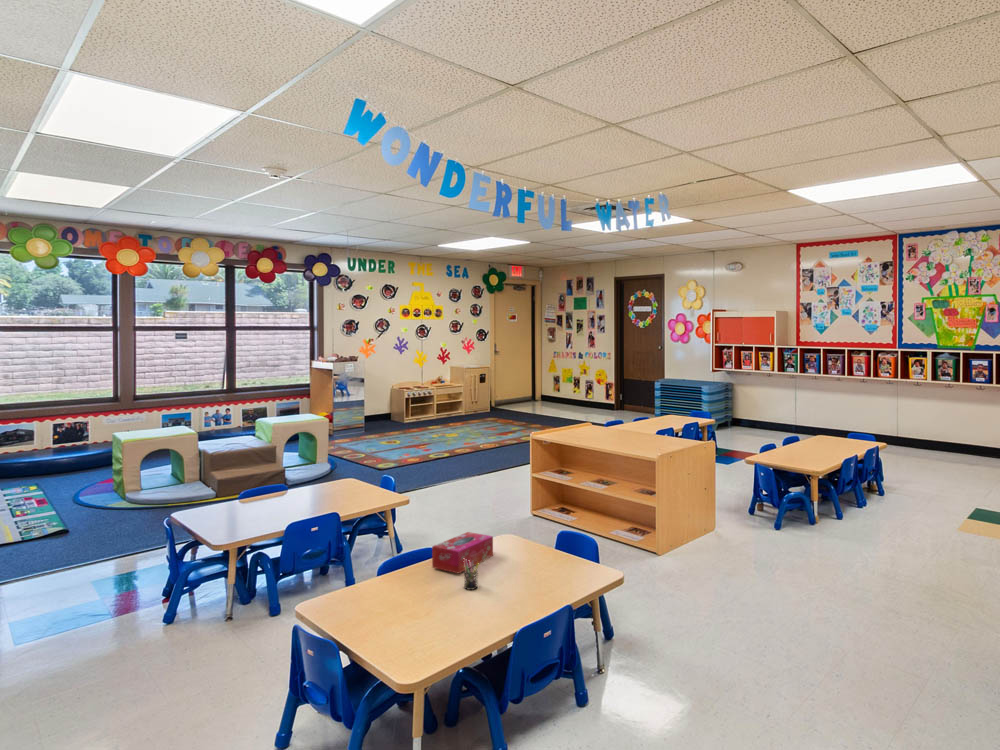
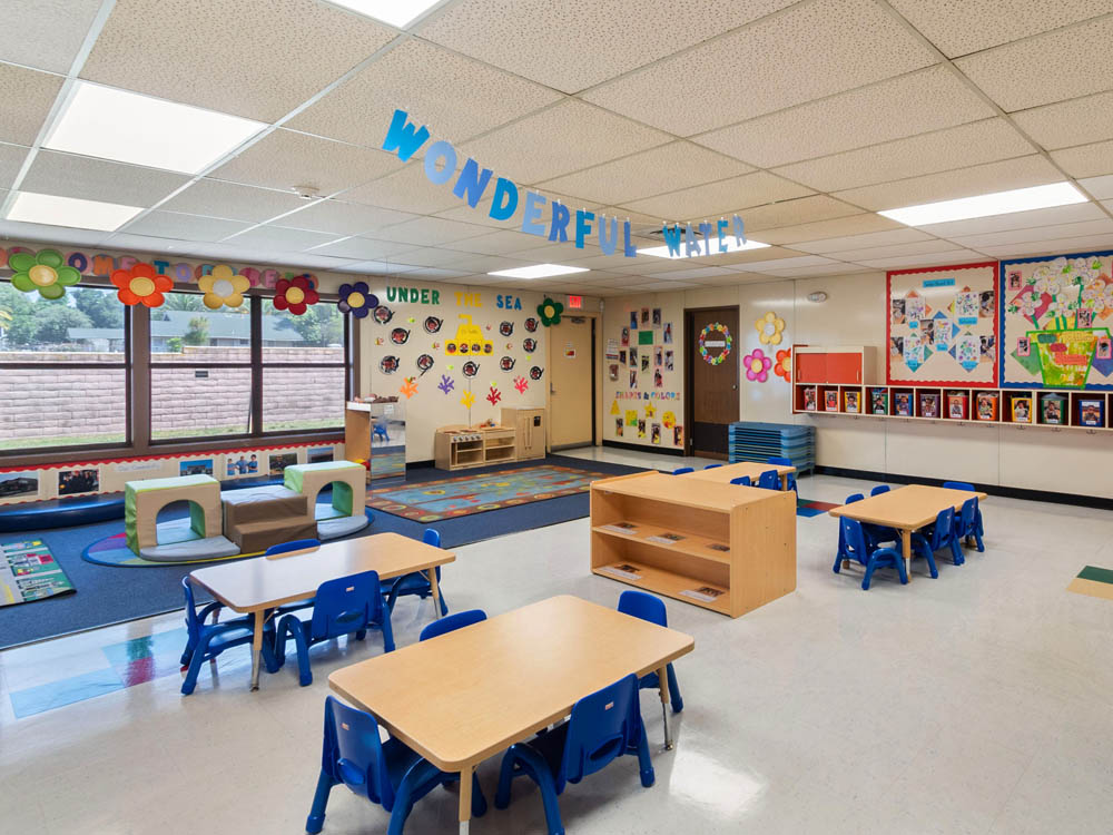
- pen holder [463,558,480,591]
- tissue box [431,531,494,574]
